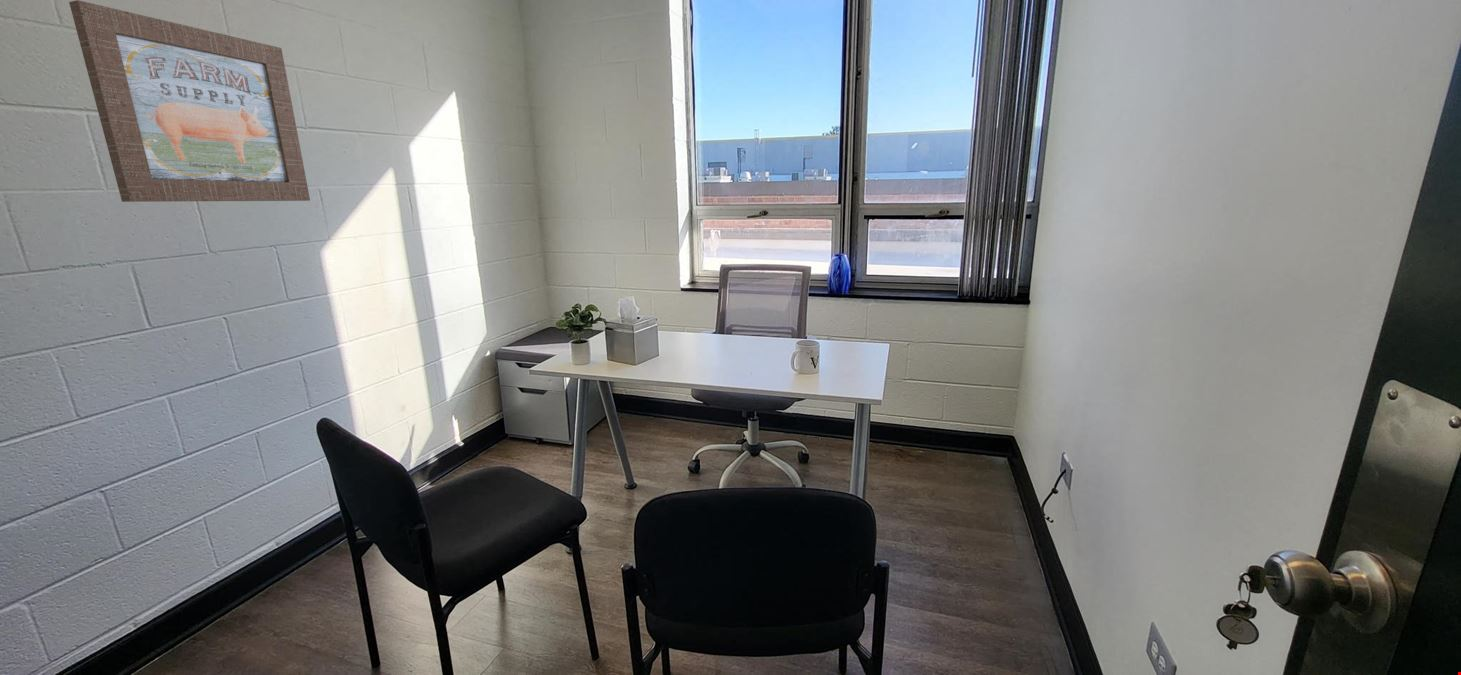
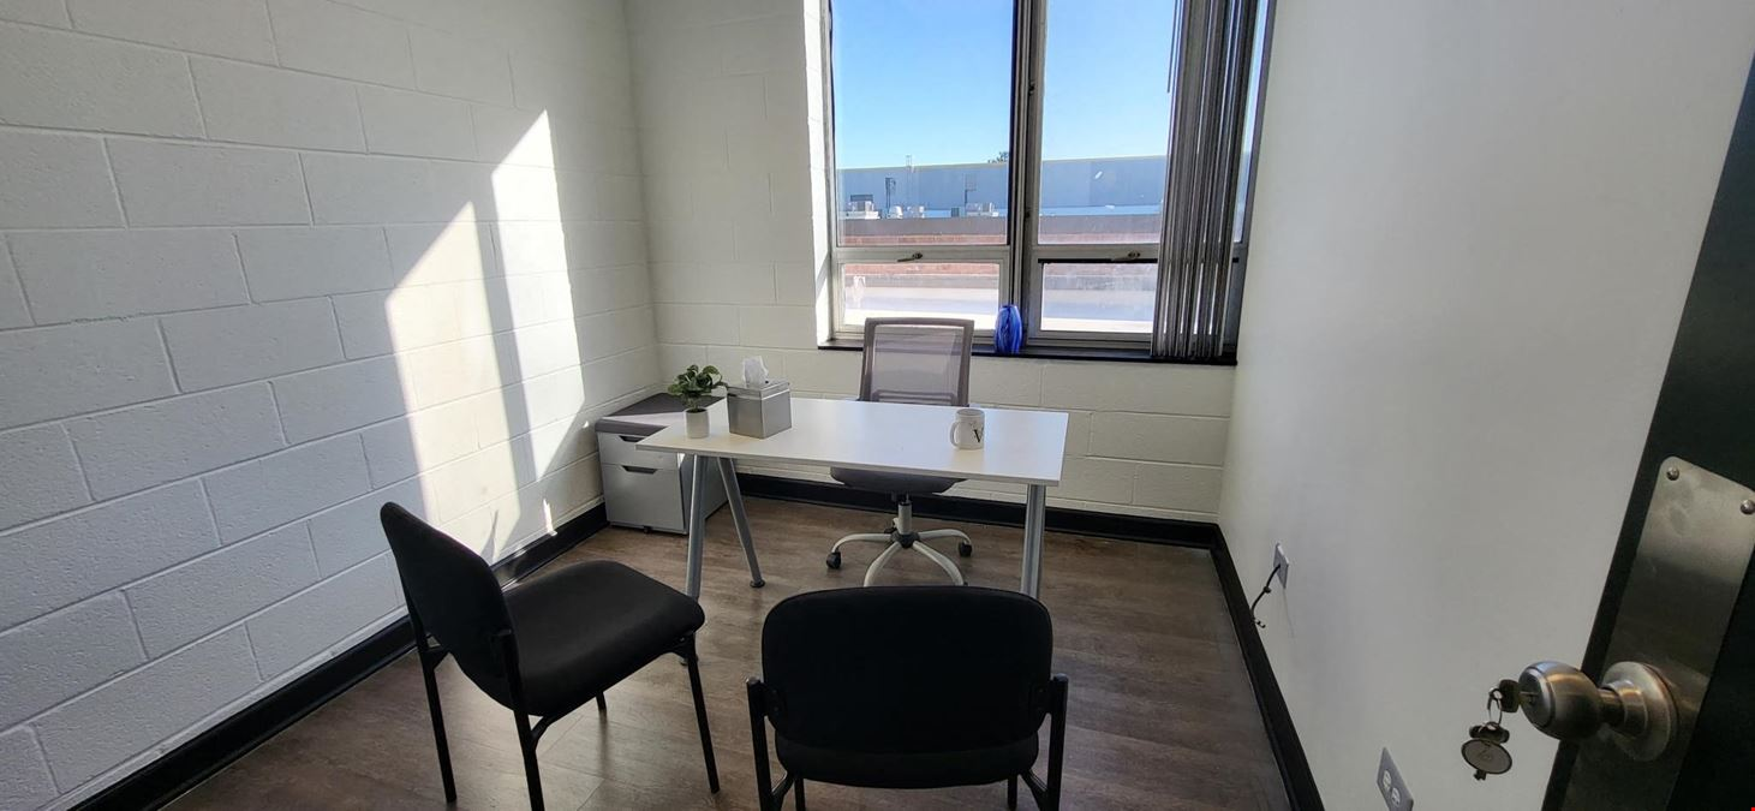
- wall art [68,0,311,203]
